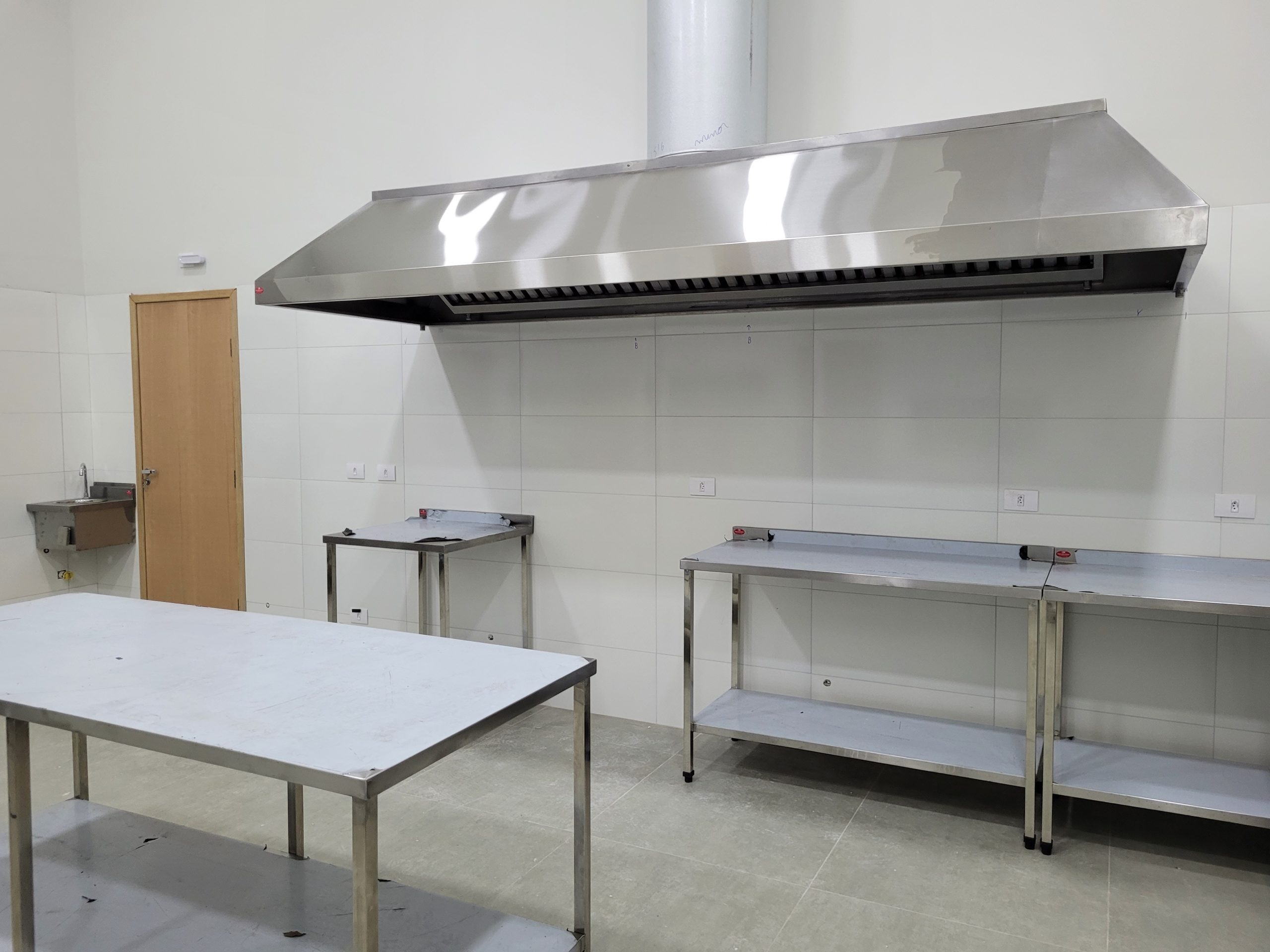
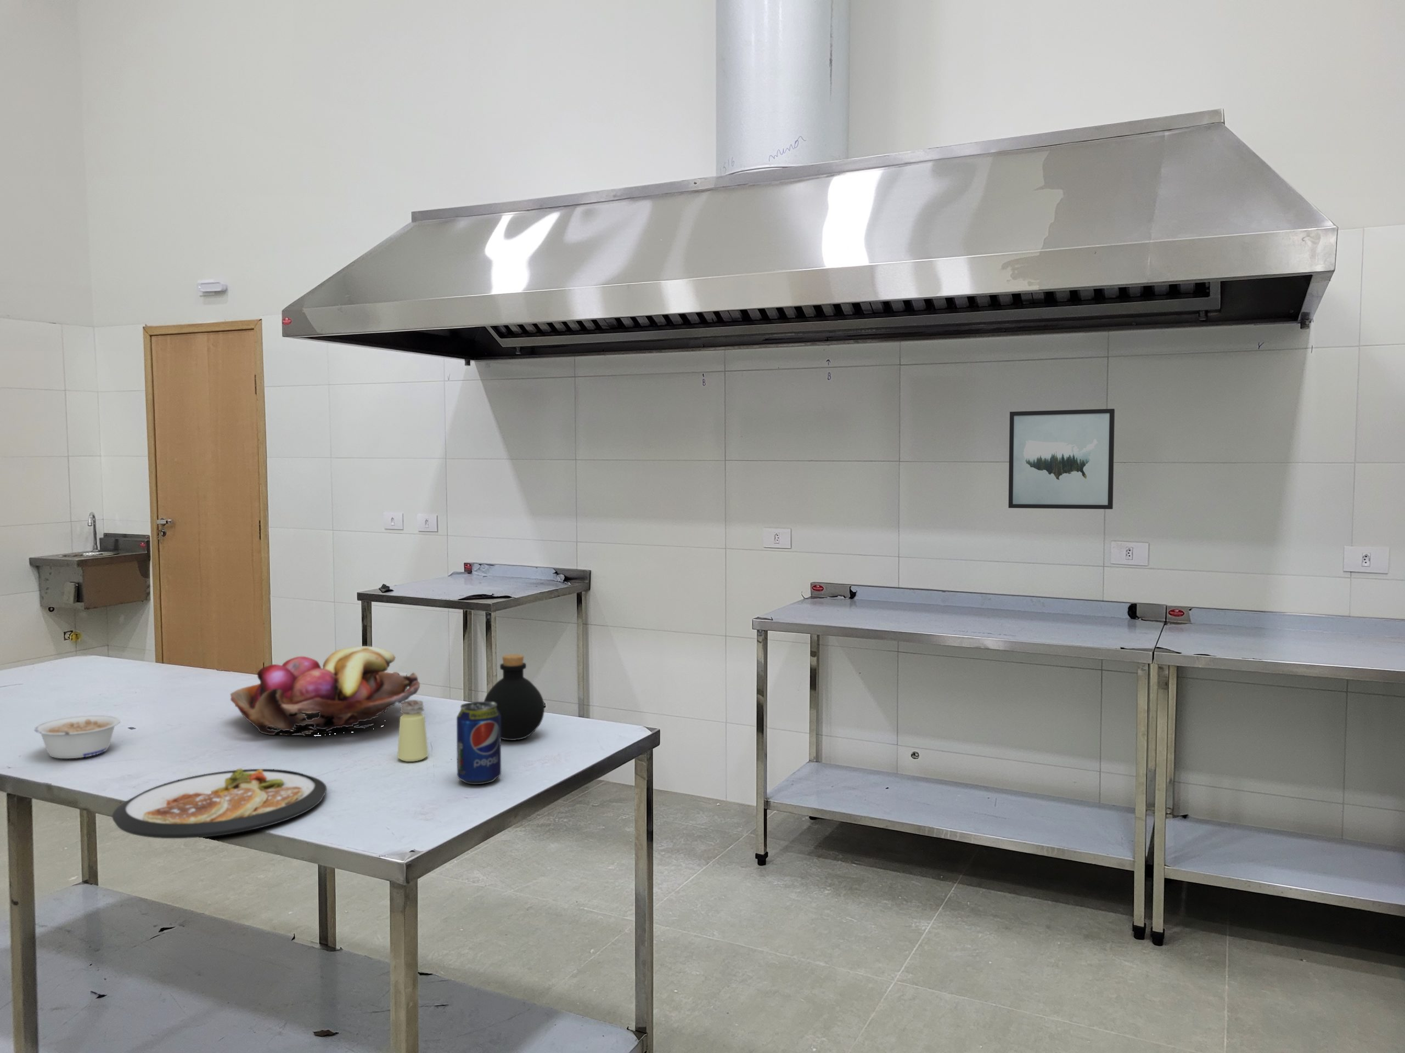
+ dish [112,768,327,840]
+ legume [33,715,122,759]
+ saltshaker [397,699,428,762]
+ wall art [1008,408,1115,510]
+ bottle [483,654,545,741]
+ pop [456,701,501,785]
+ fruit basket [230,646,420,737]
